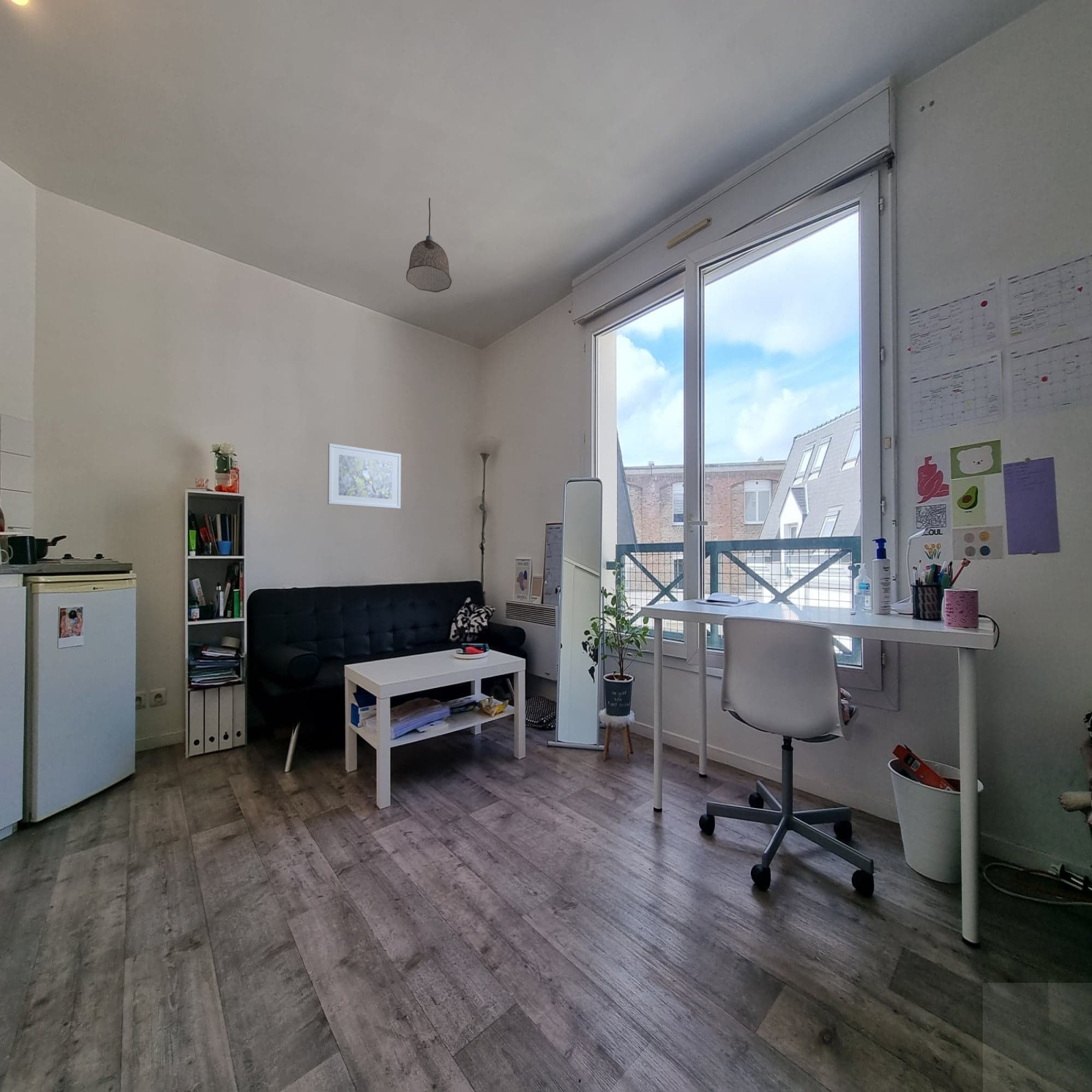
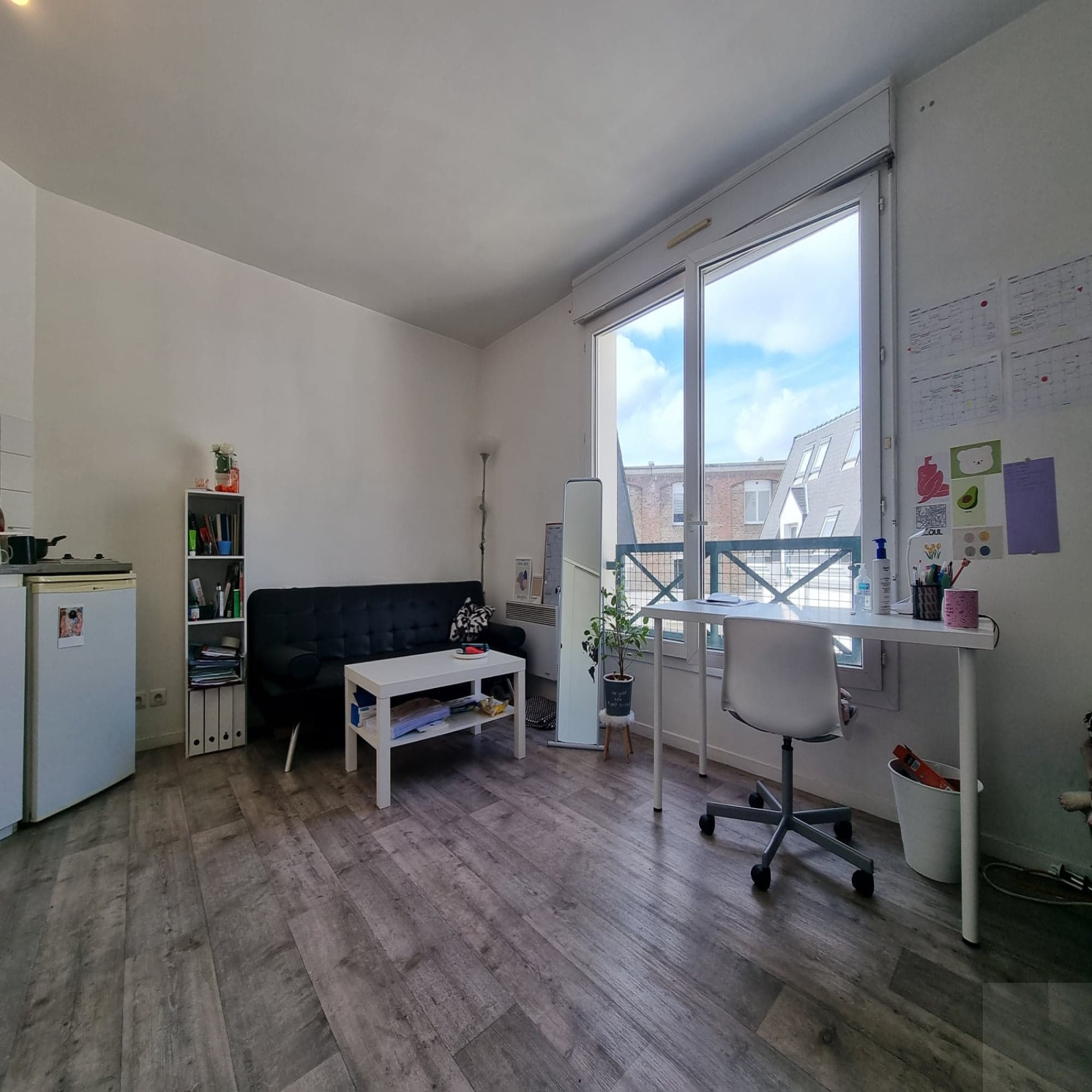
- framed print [327,443,402,510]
- pendant lamp [405,197,452,293]
